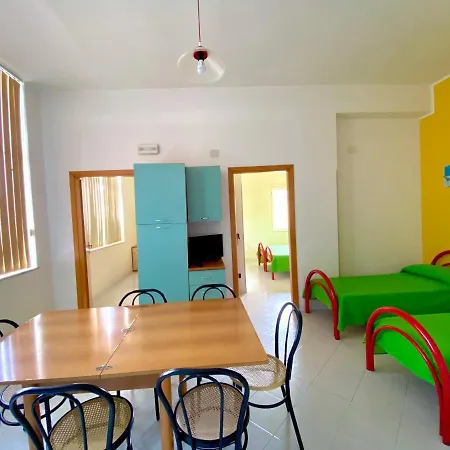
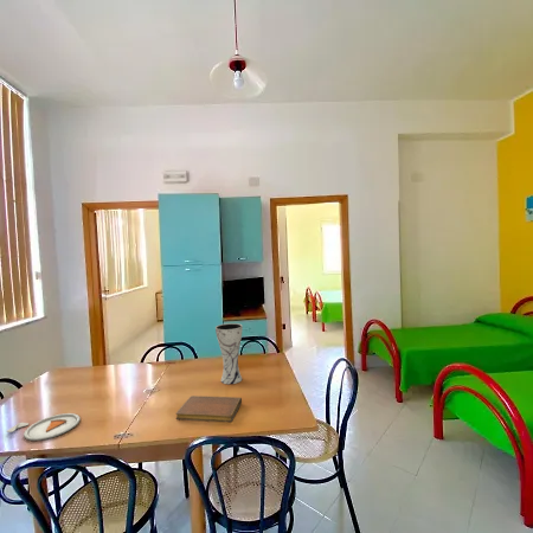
+ notebook [175,394,243,423]
+ dinner plate [6,412,81,442]
+ vase [214,322,244,385]
